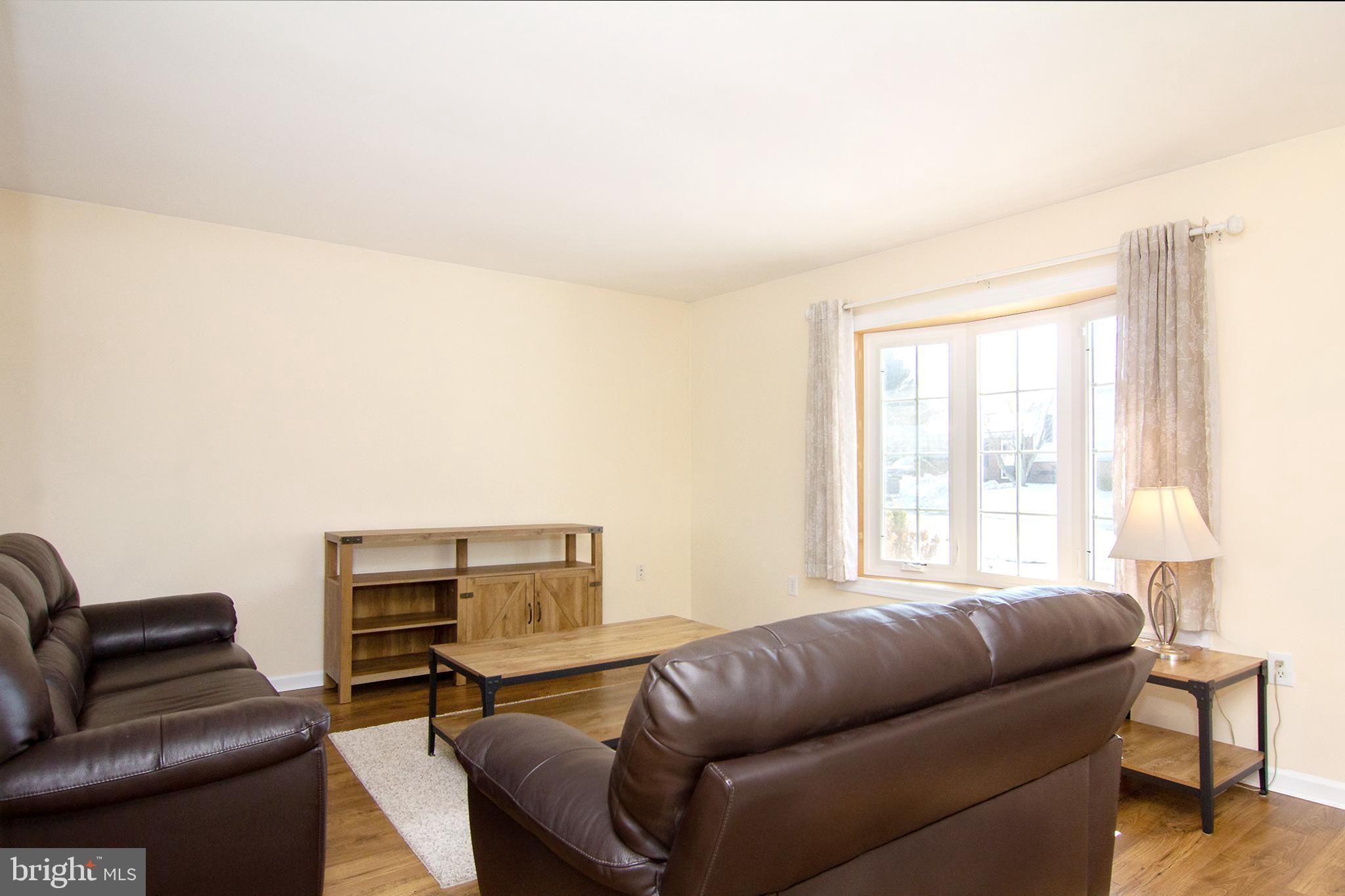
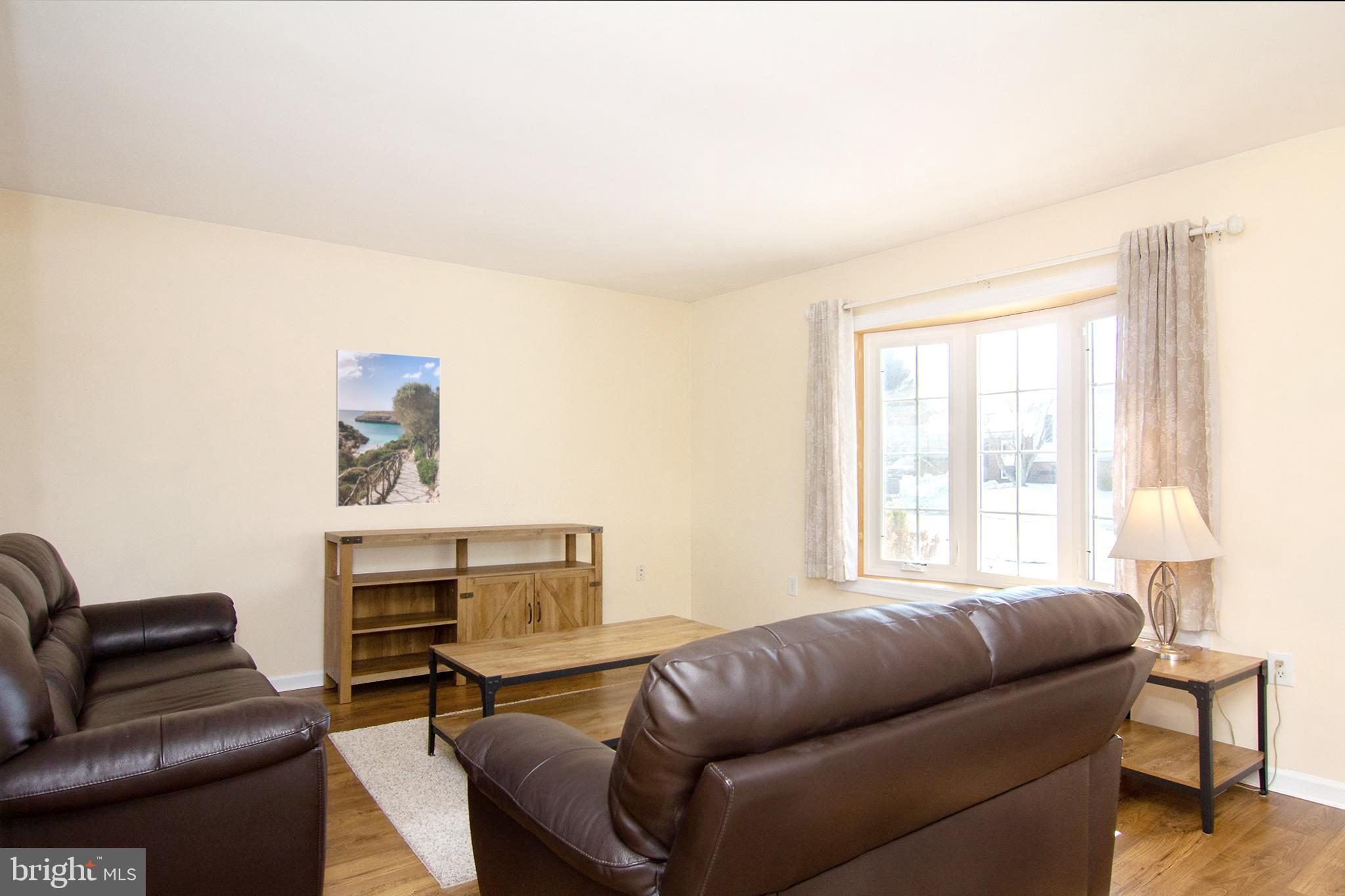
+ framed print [336,349,441,508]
